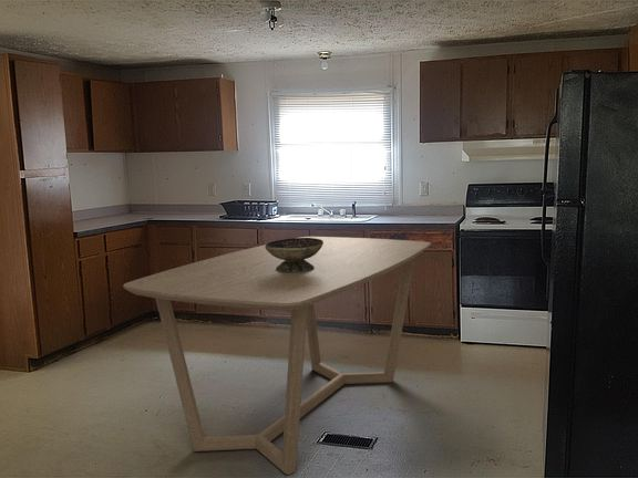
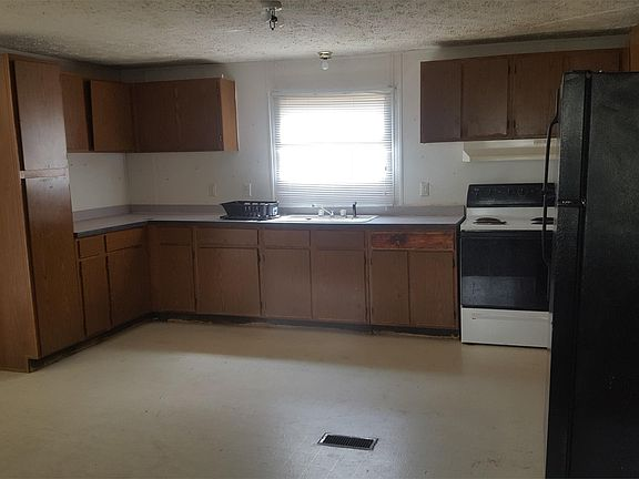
- decorative bowl [265,237,323,272]
- dining table [122,236,432,476]
